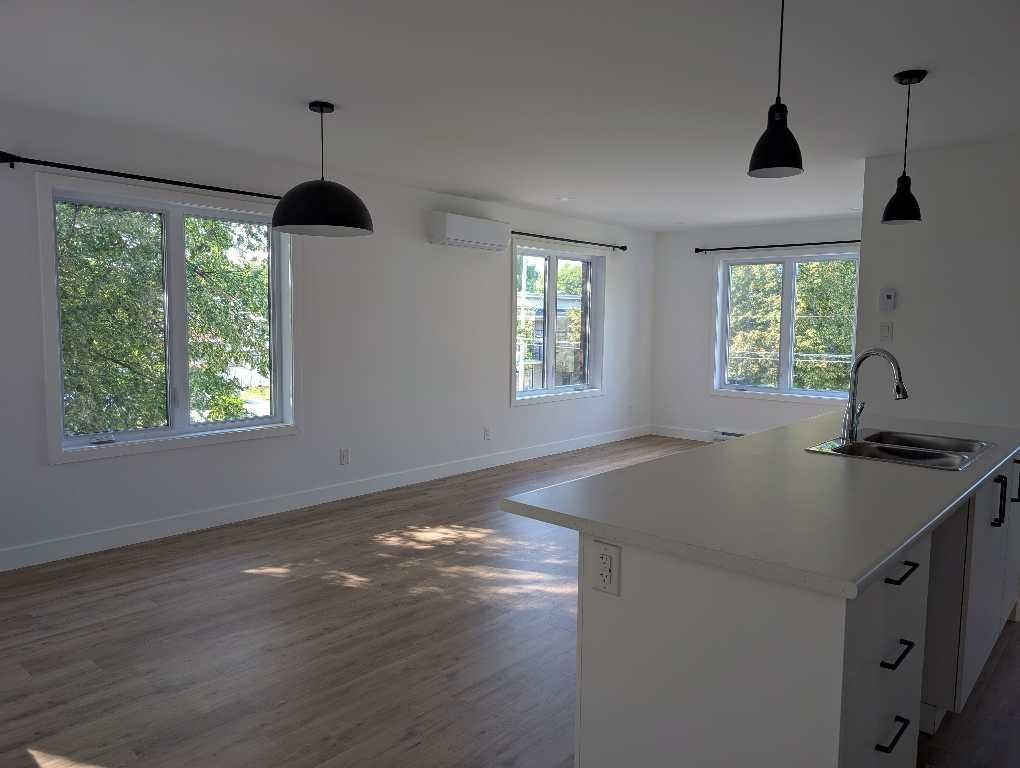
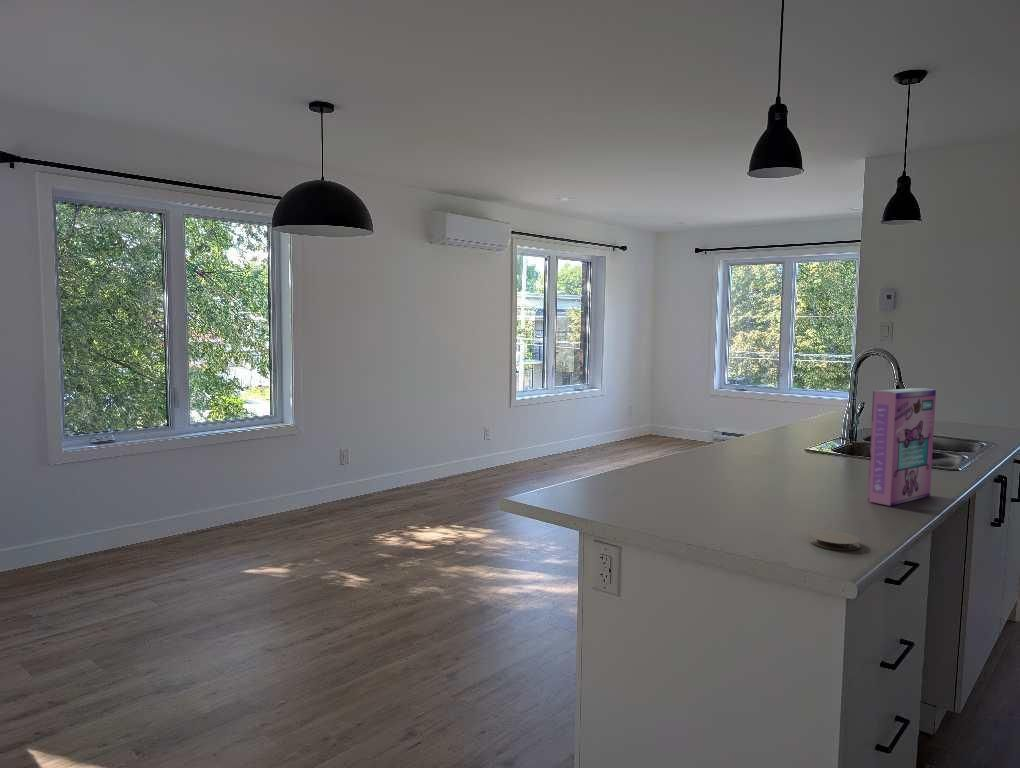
+ coaster [809,530,861,551]
+ cereal box [867,387,937,507]
